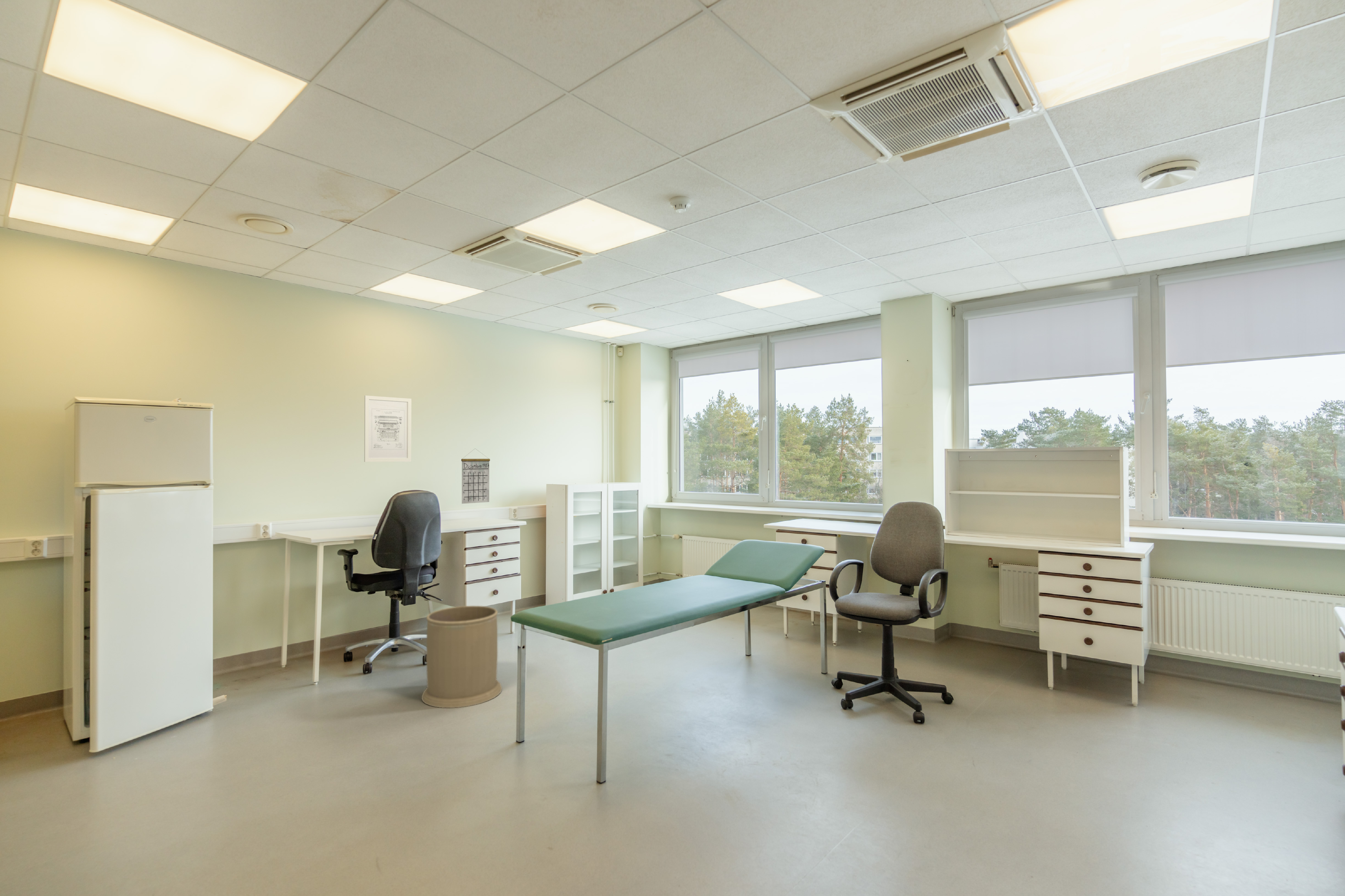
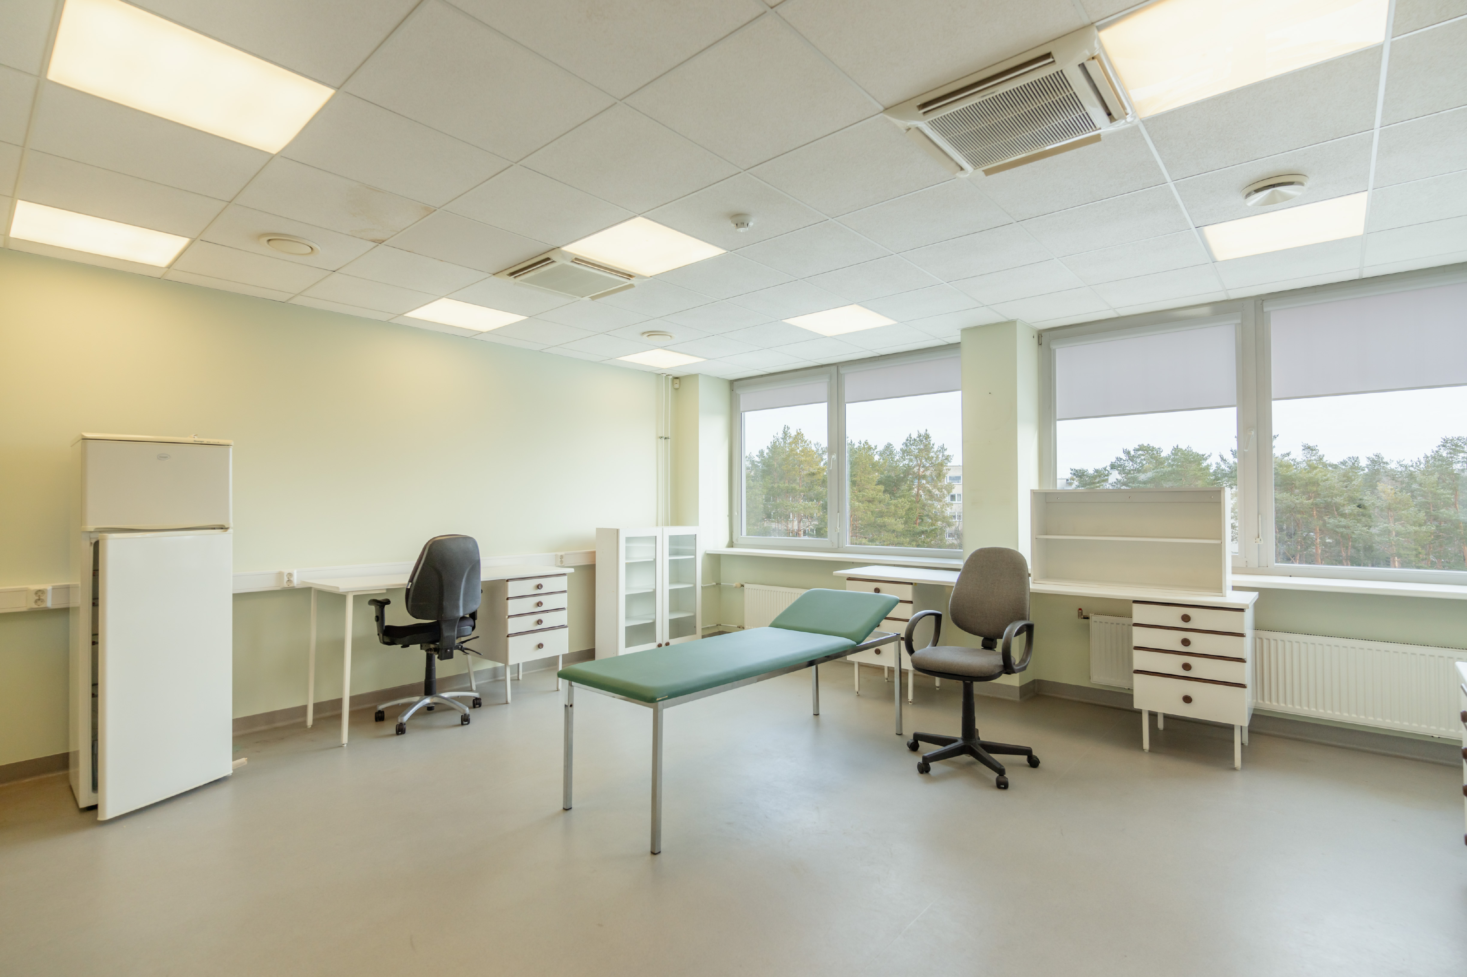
- wall art [364,395,412,462]
- trash can [421,606,502,708]
- calendar [461,448,491,504]
